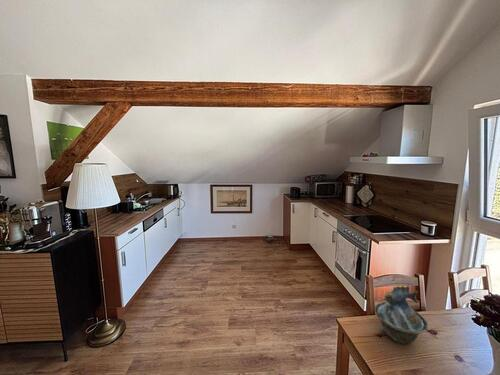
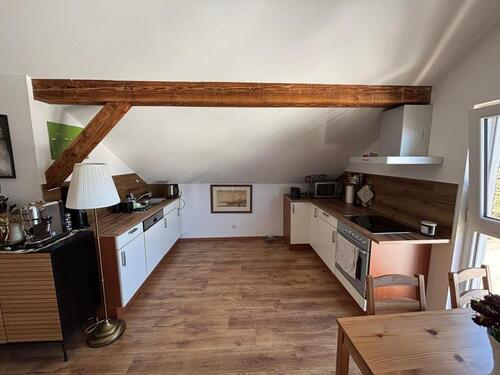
- ceramic bowl [374,285,429,344]
